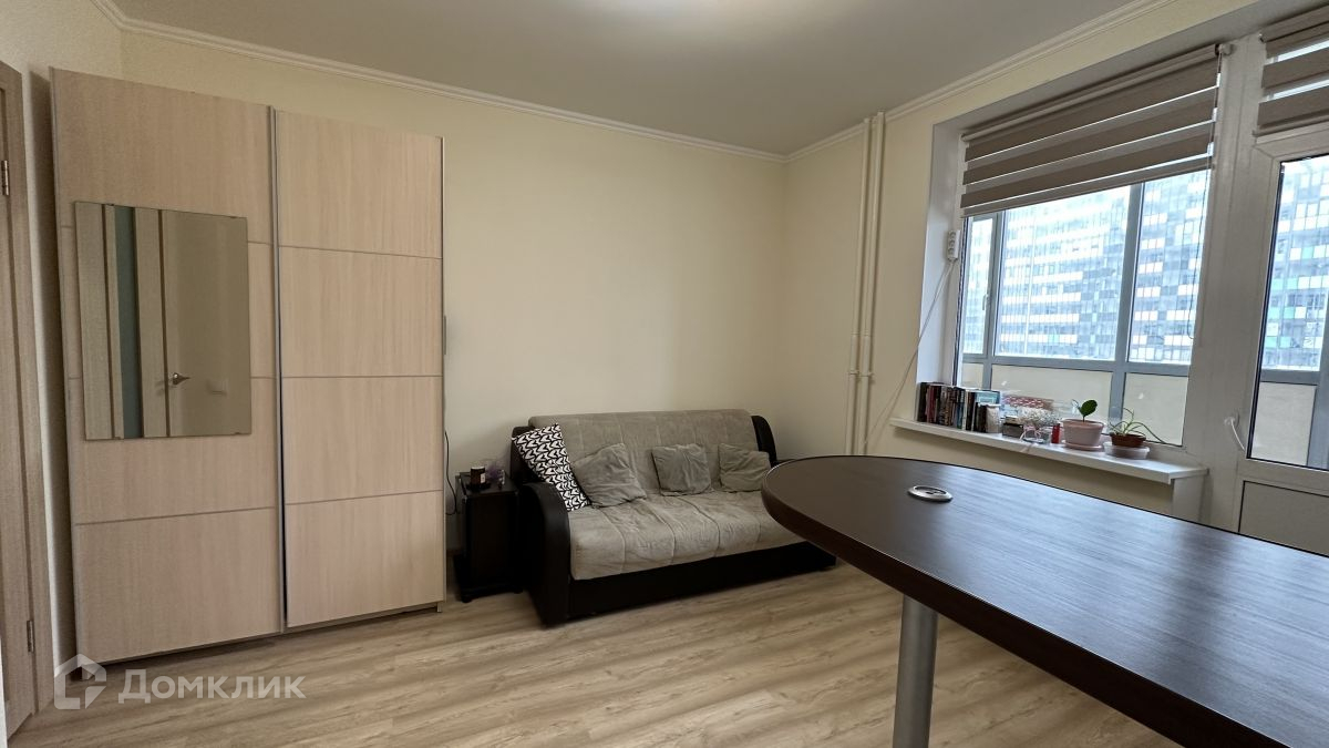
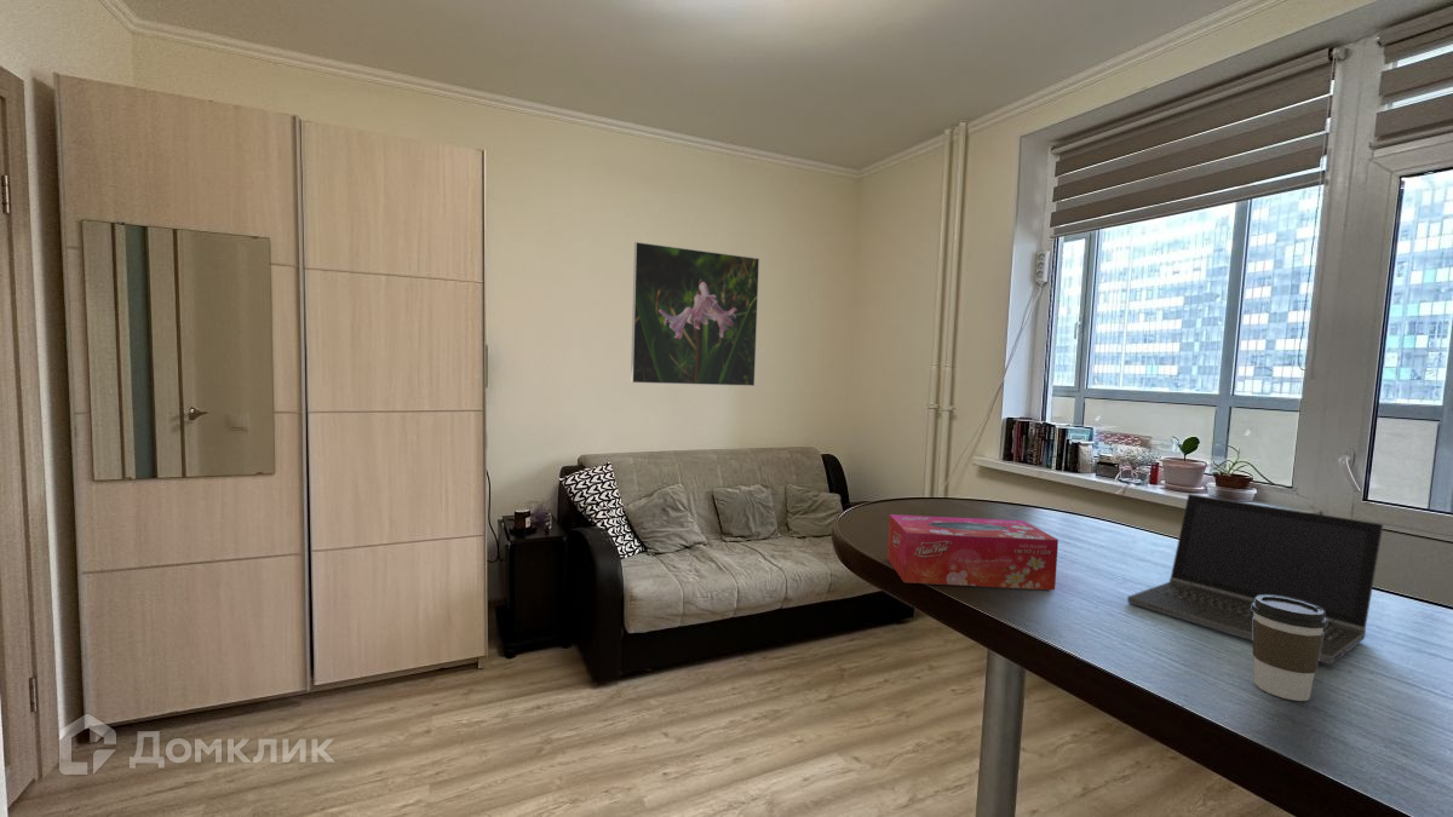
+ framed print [630,241,760,387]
+ tissue box [886,513,1059,592]
+ coffee cup [1251,596,1327,702]
+ laptop computer [1126,493,1384,666]
